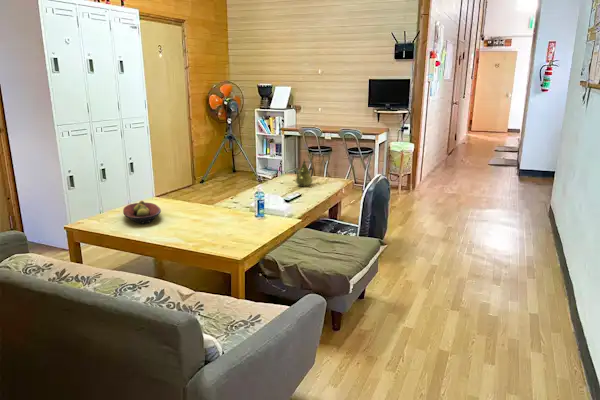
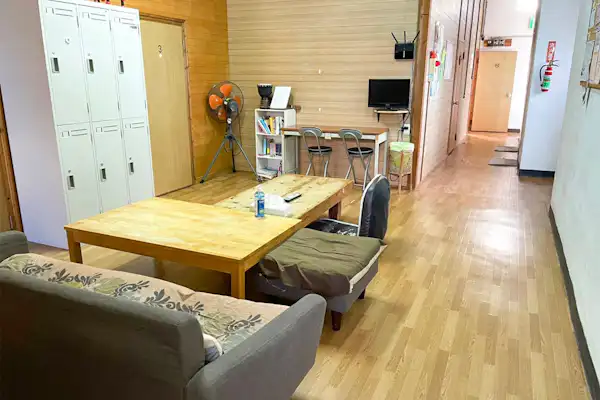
- fruit bowl [122,200,162,225]
- teapot [295,158,314,188]
